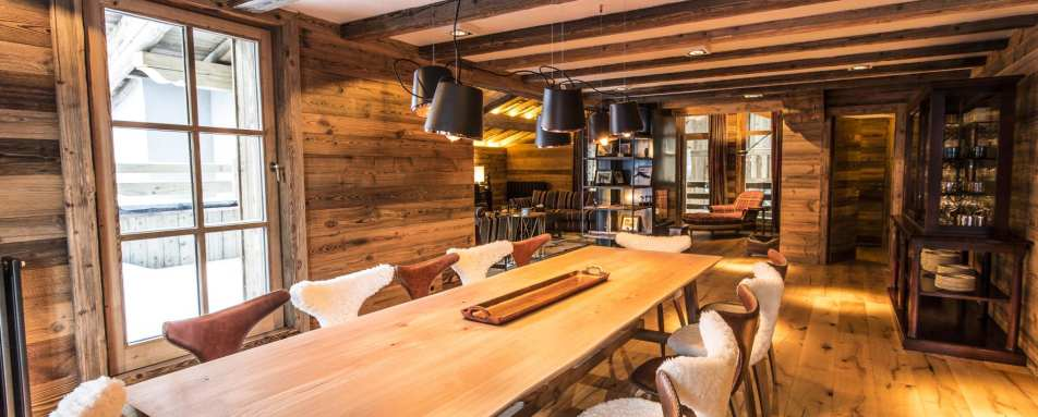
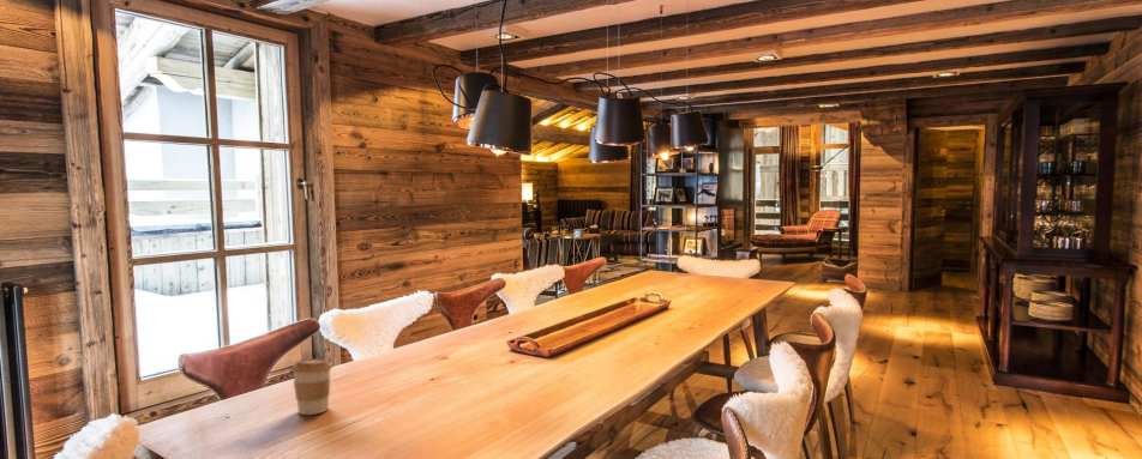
+ coffee cup [290,357,333,416]
